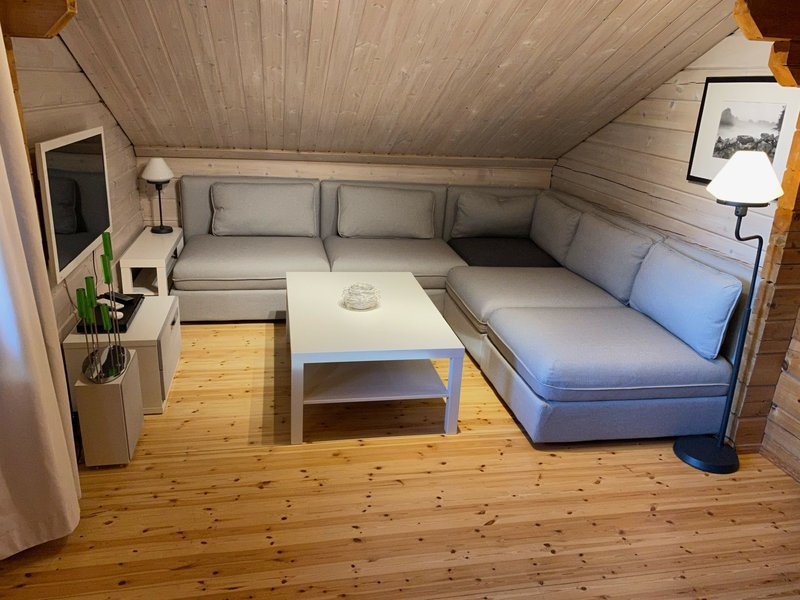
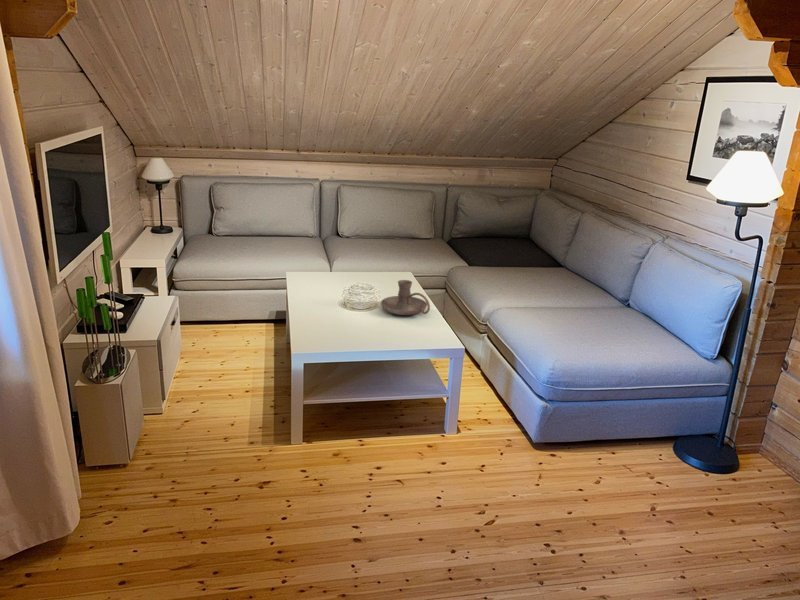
+ candle holder [380,279,431,316]
